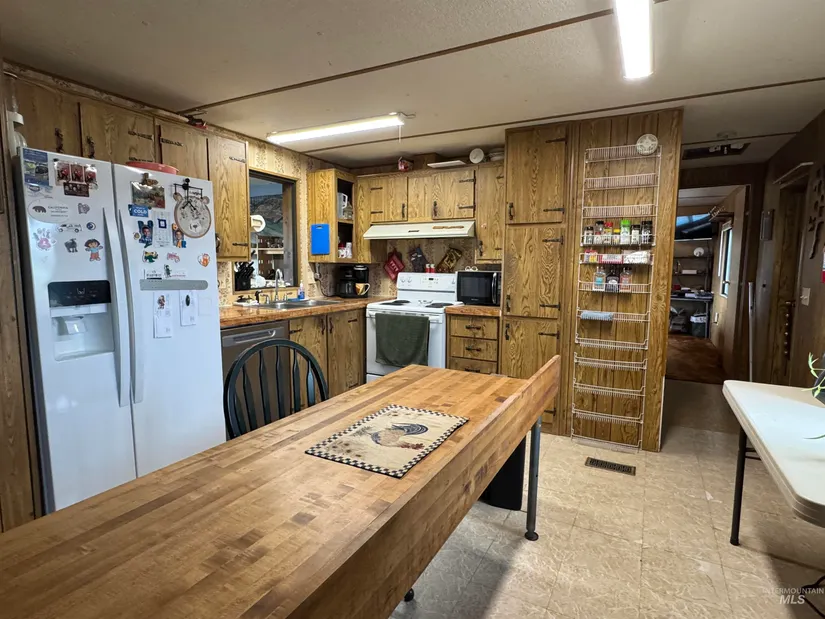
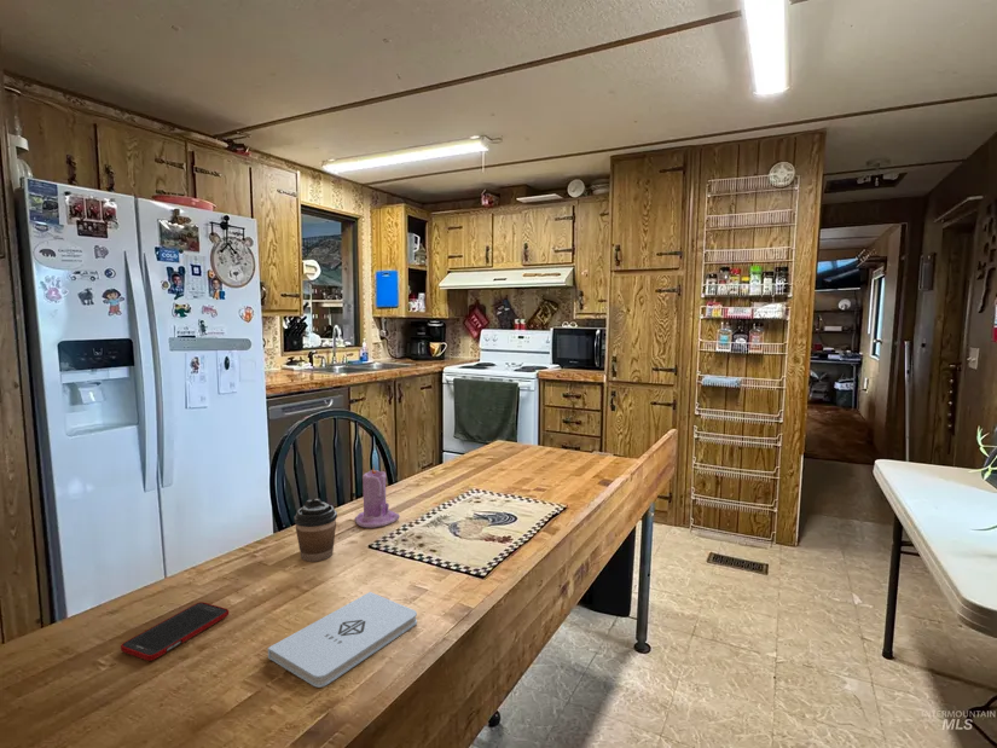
+ coffee cup [292,498,338,563]
+ candle [353,464,401,529]
+ notepad [267,591,418,689]
+ cell phone [120,601,230,662]
